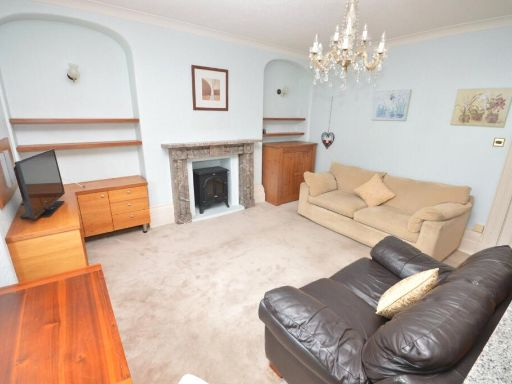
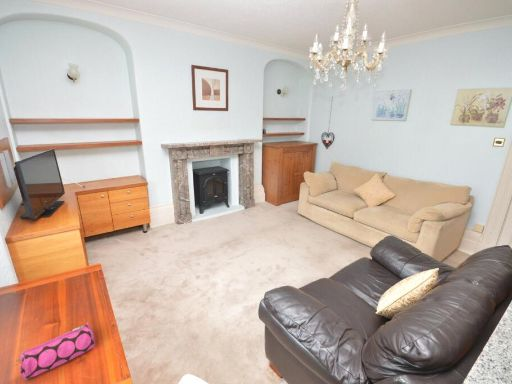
+ pencil case [19,321,96,381]
